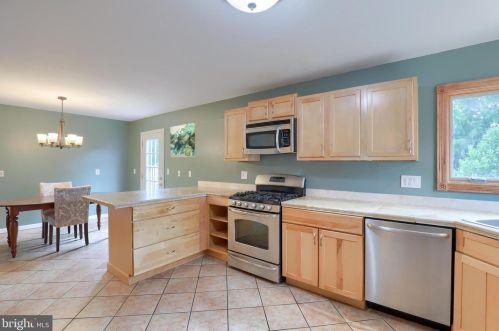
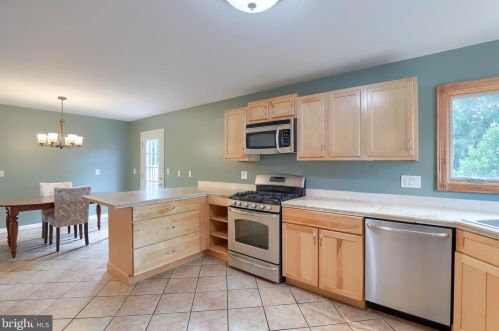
- wall art [170,122,196,159]
